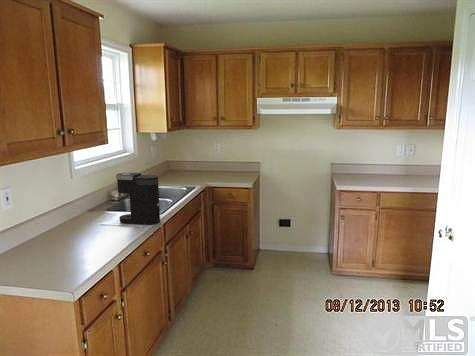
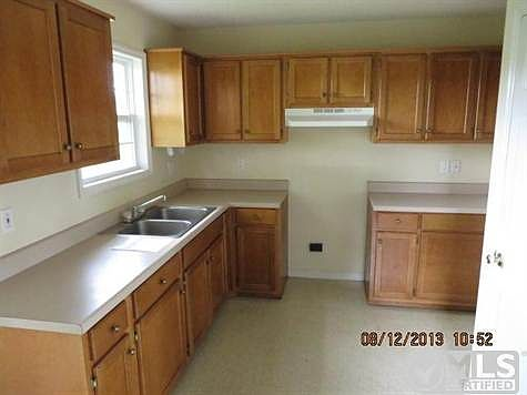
- coffee maker [115,172,161,226]
